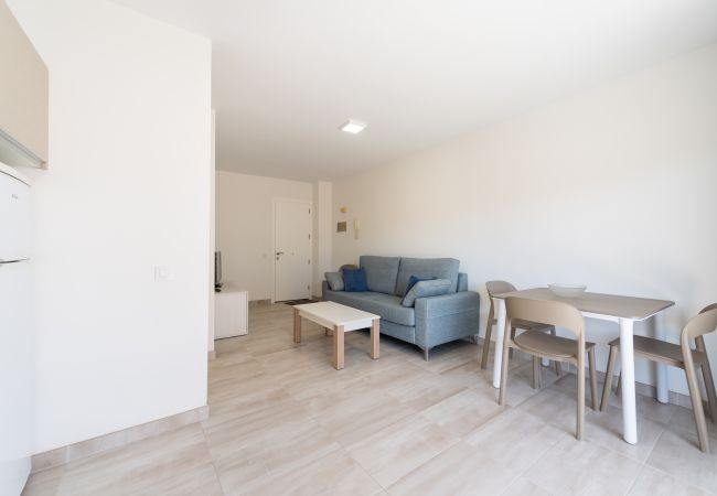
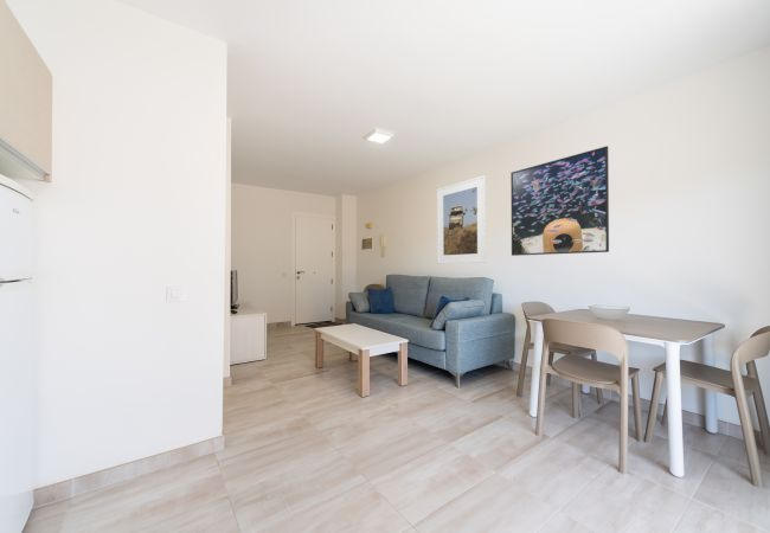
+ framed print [509,145,610,257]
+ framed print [436,174,487,265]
